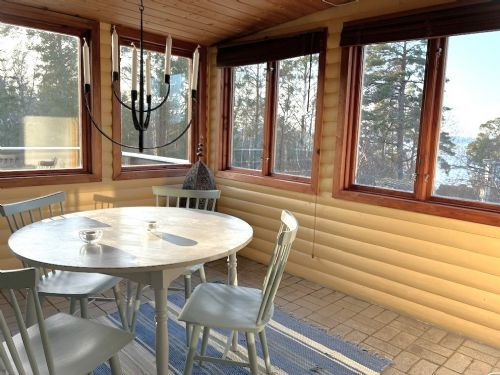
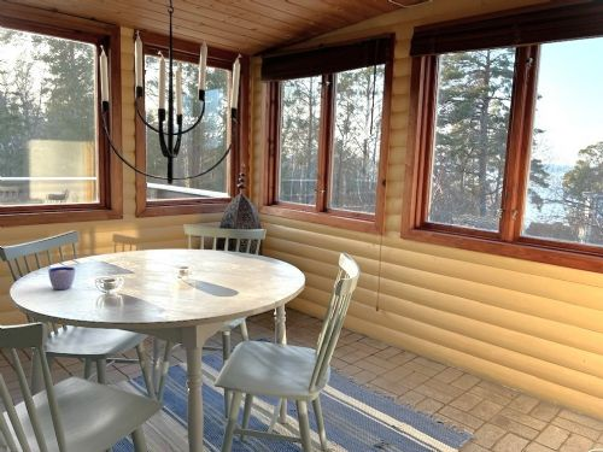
+ cup [47,265,76,290]
